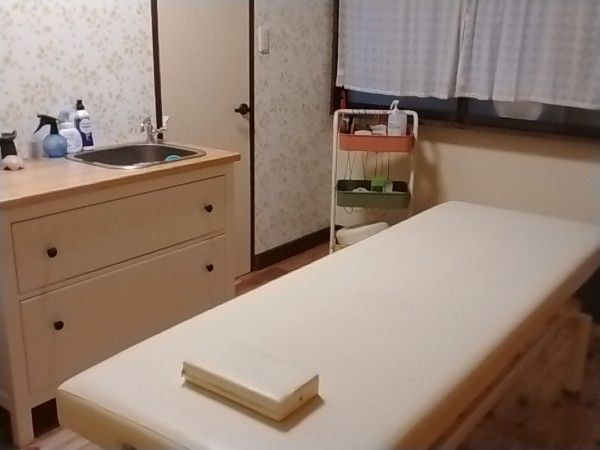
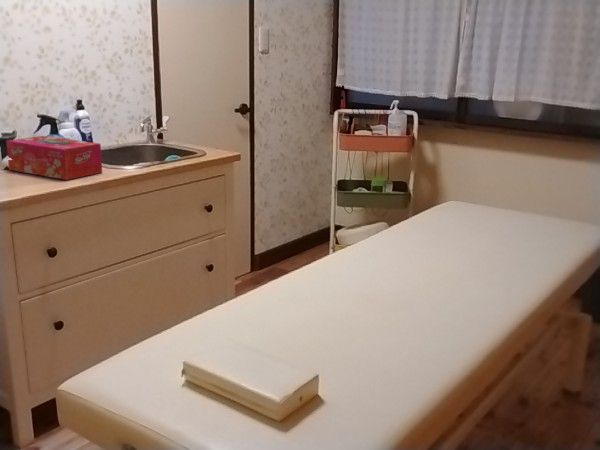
+ tissue box [5,135,103,181]
